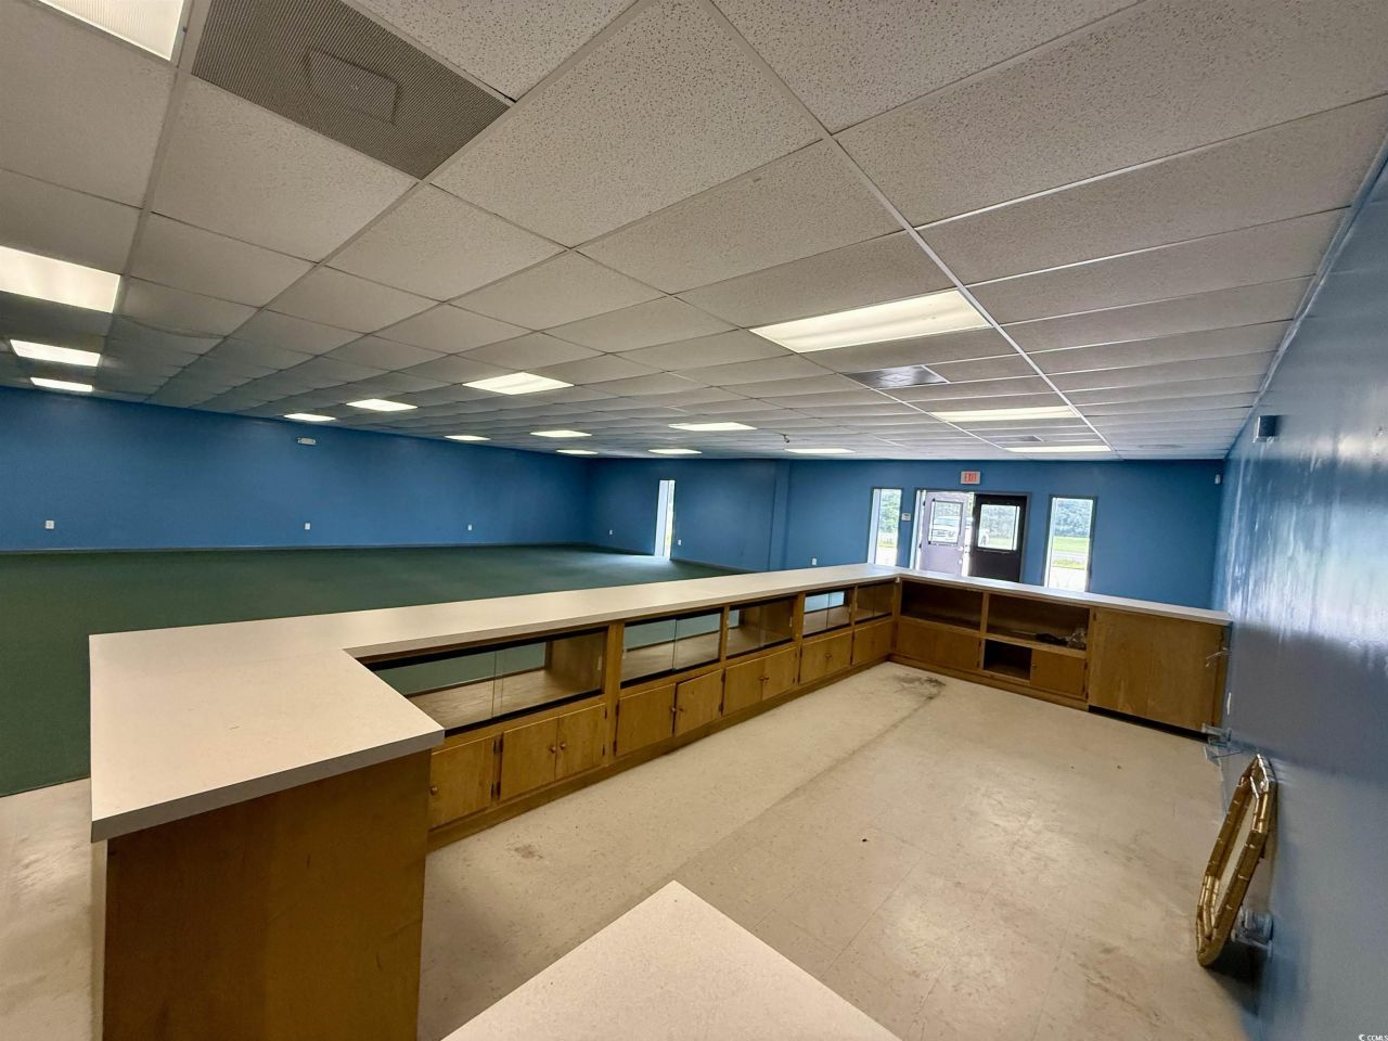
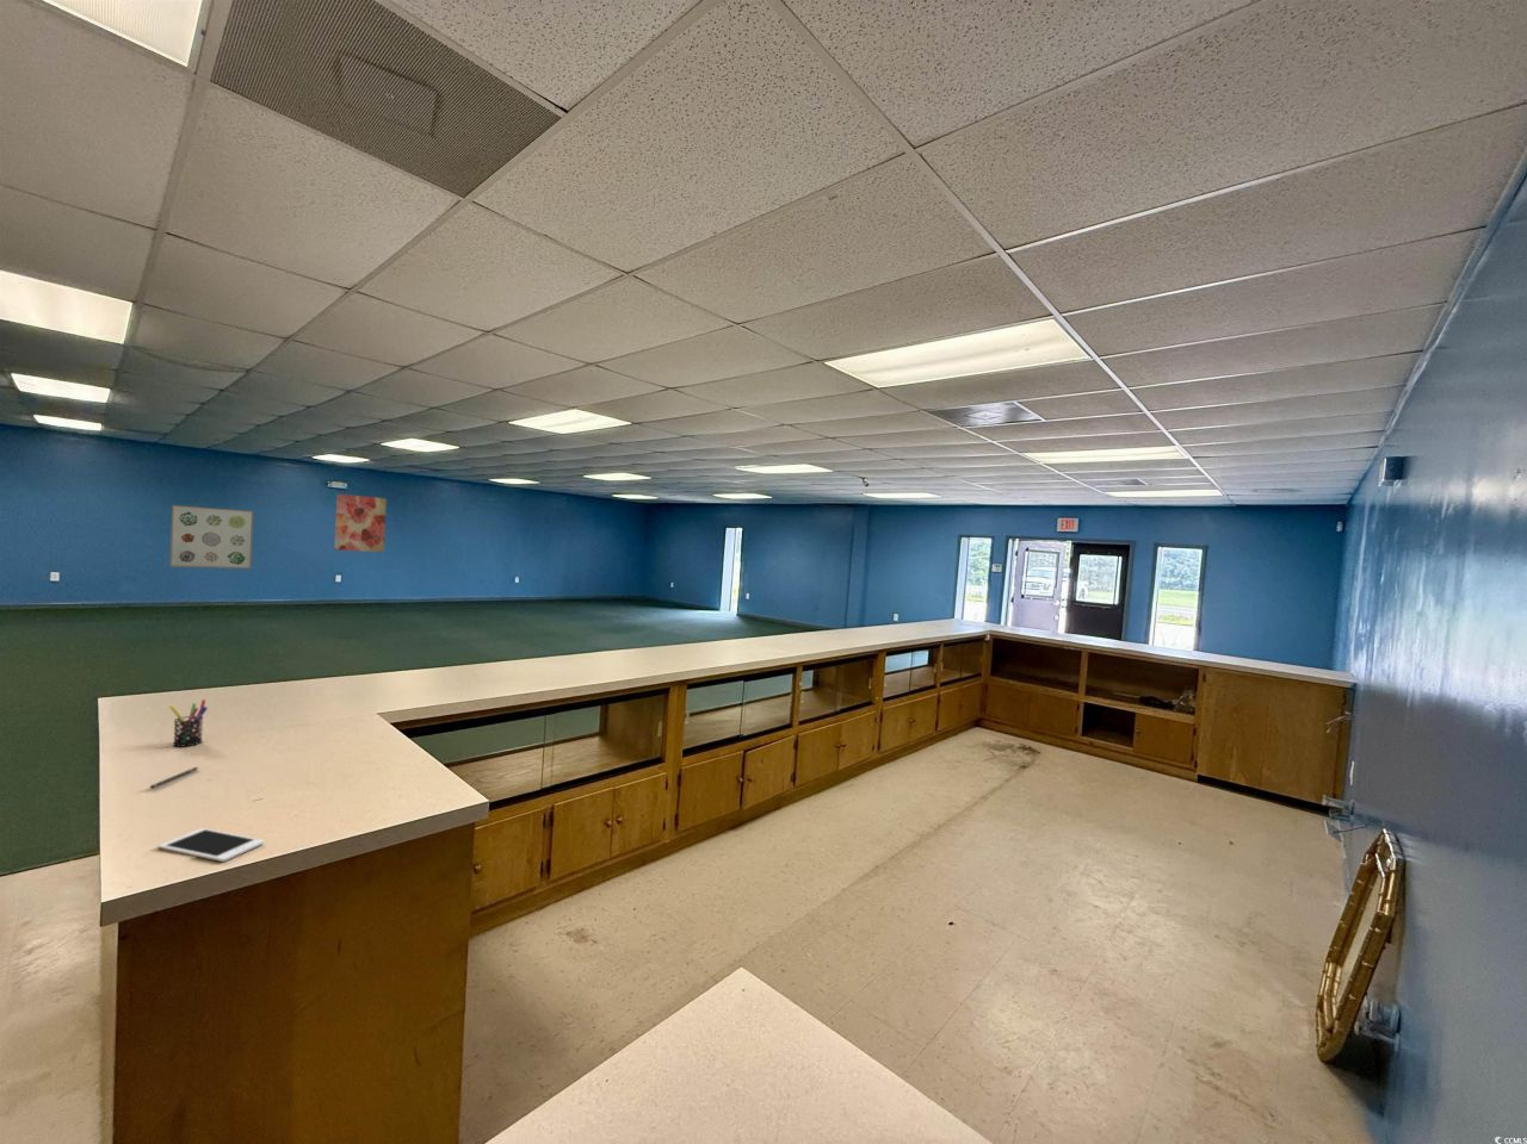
+ pen holder [168,698,209,749]
+ wall art [170,504,254,570]
+ pen [149,767,200,790]
+ cell phone [156,827,265,863]
+ wall art [334,493,387,553]
